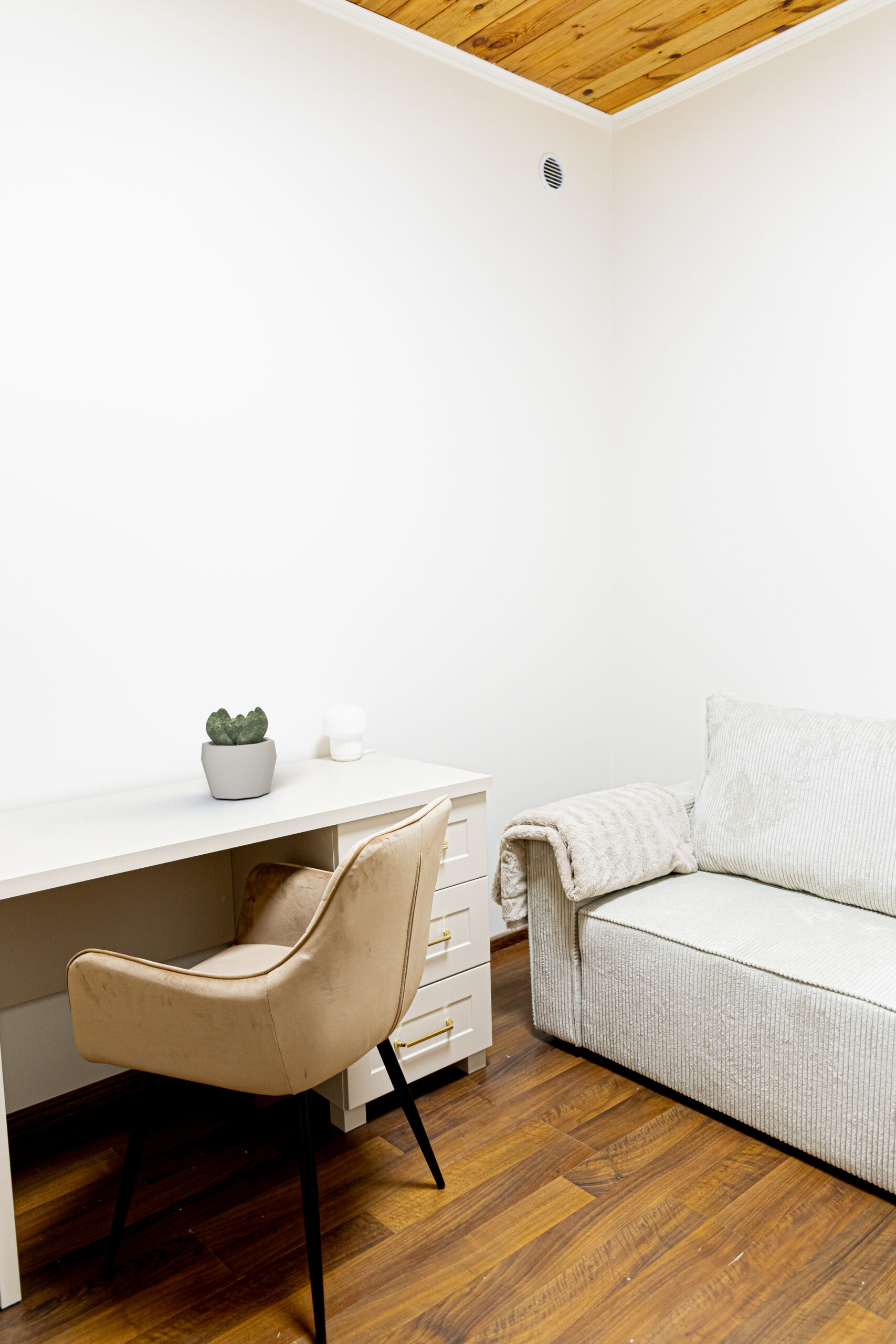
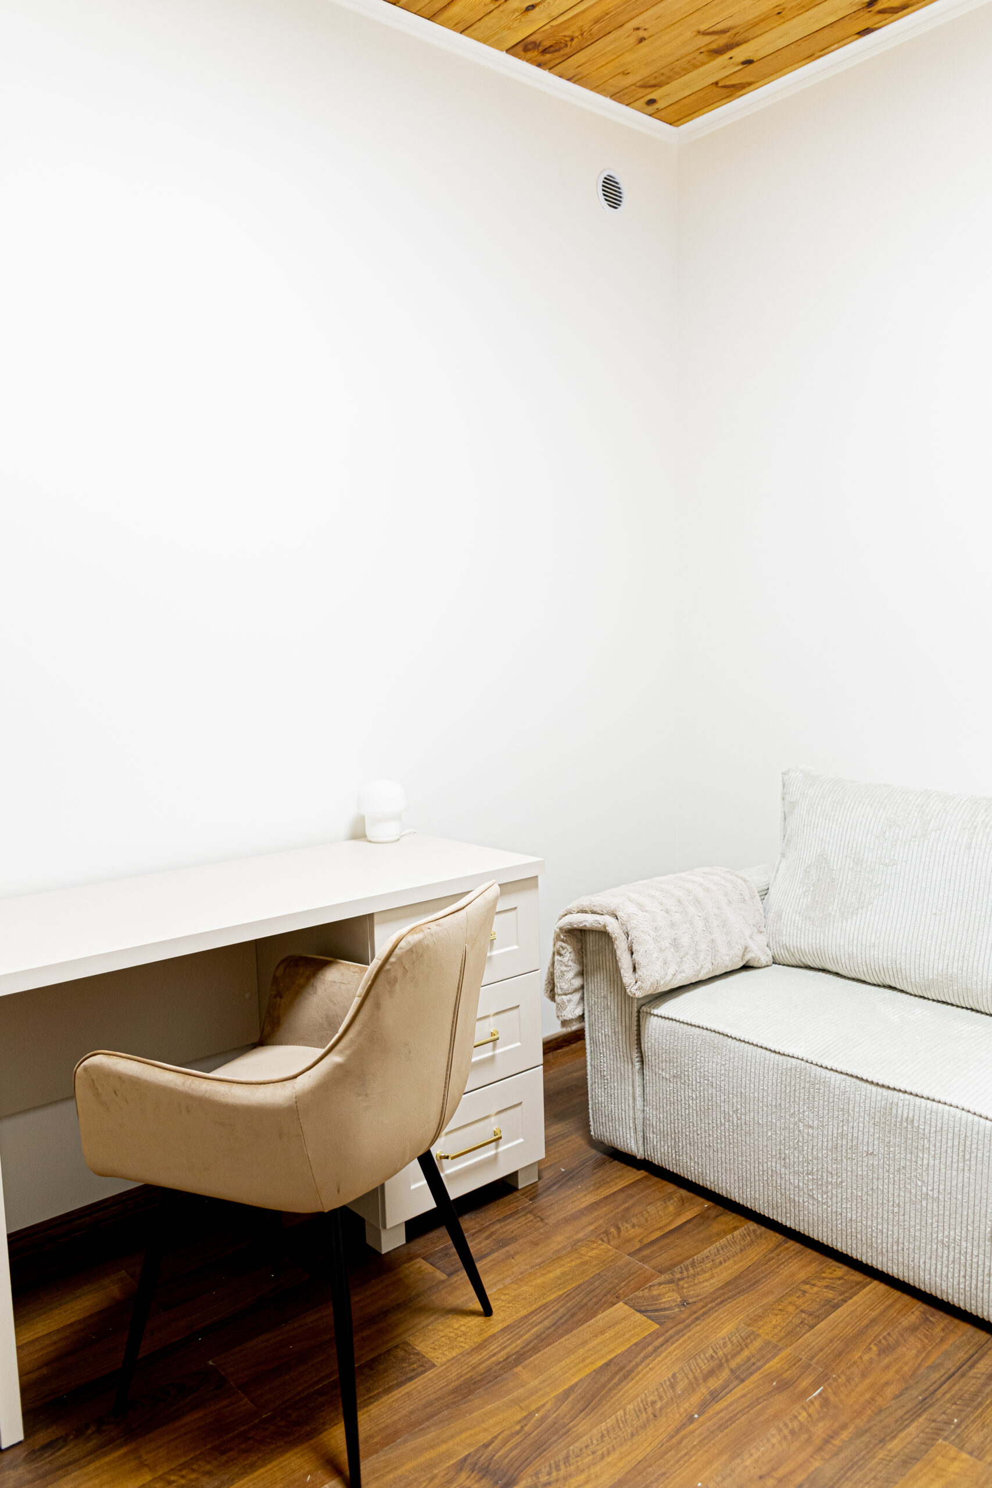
- succulent plant [201,706,277,800]
